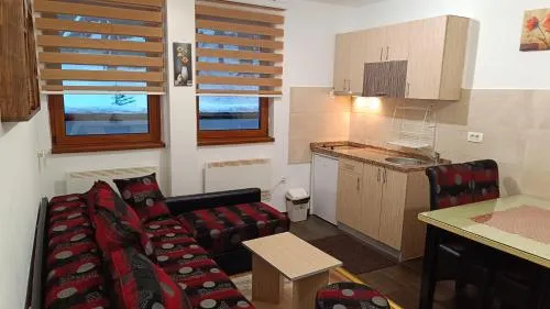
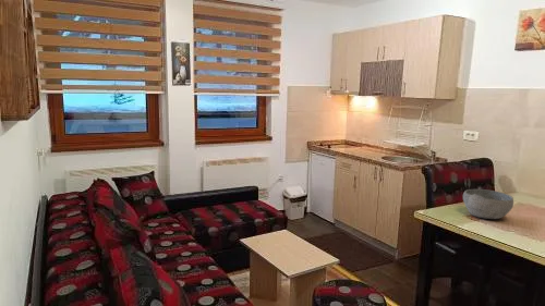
+ bowl [462,188,514,220]
